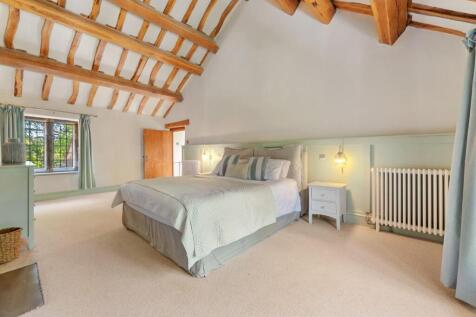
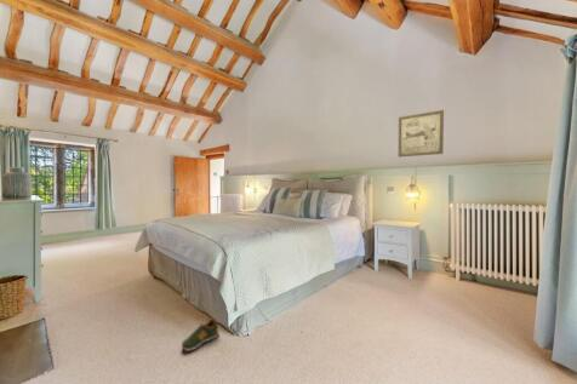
+ shoe [181,317,221,353]
+ wall art [398,109,445,157]
